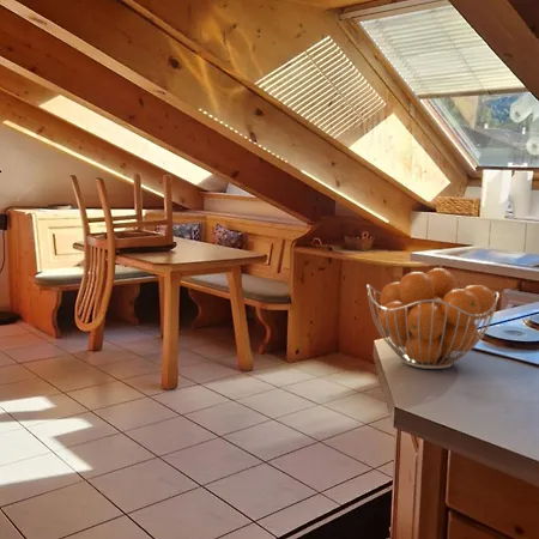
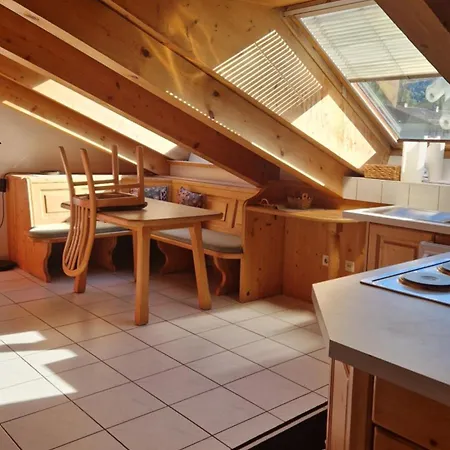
- fruit basket [365,267,501,370]
